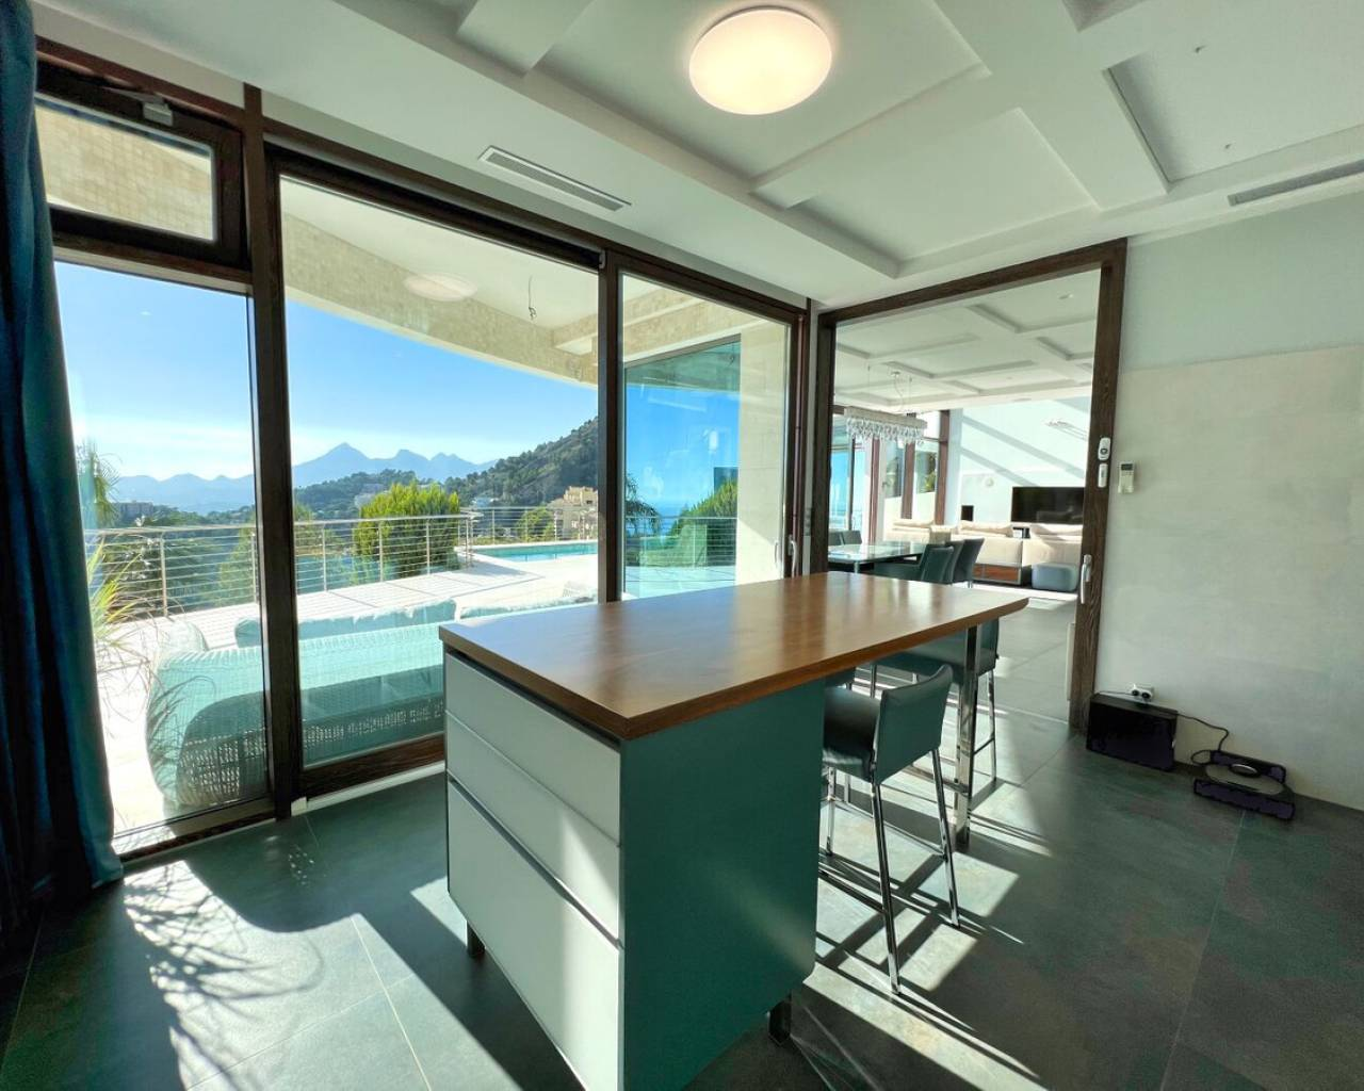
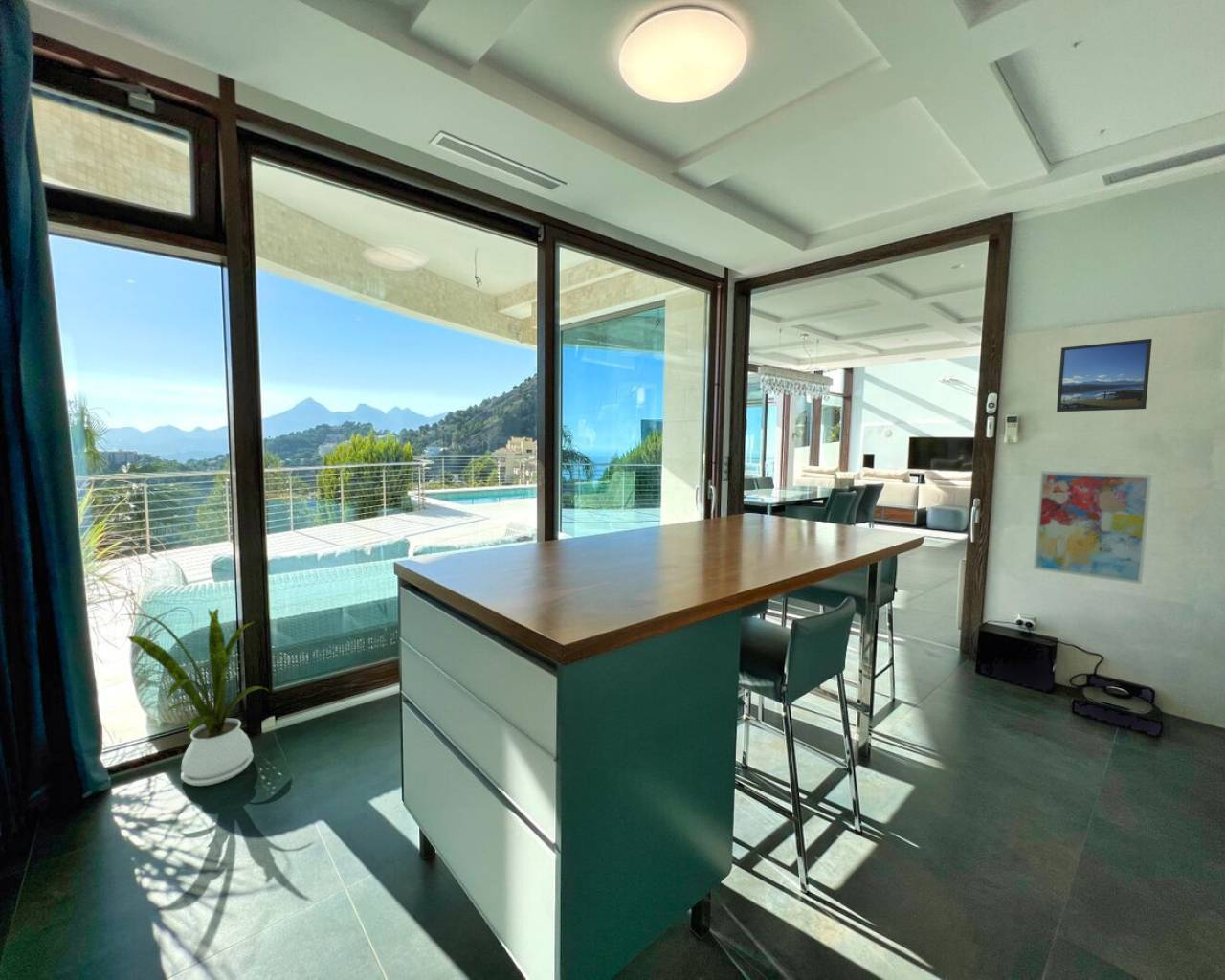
+ wall art [1033,471,1152,585]
+ house plant [121,607,270,787]
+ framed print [1056,338,1153,412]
